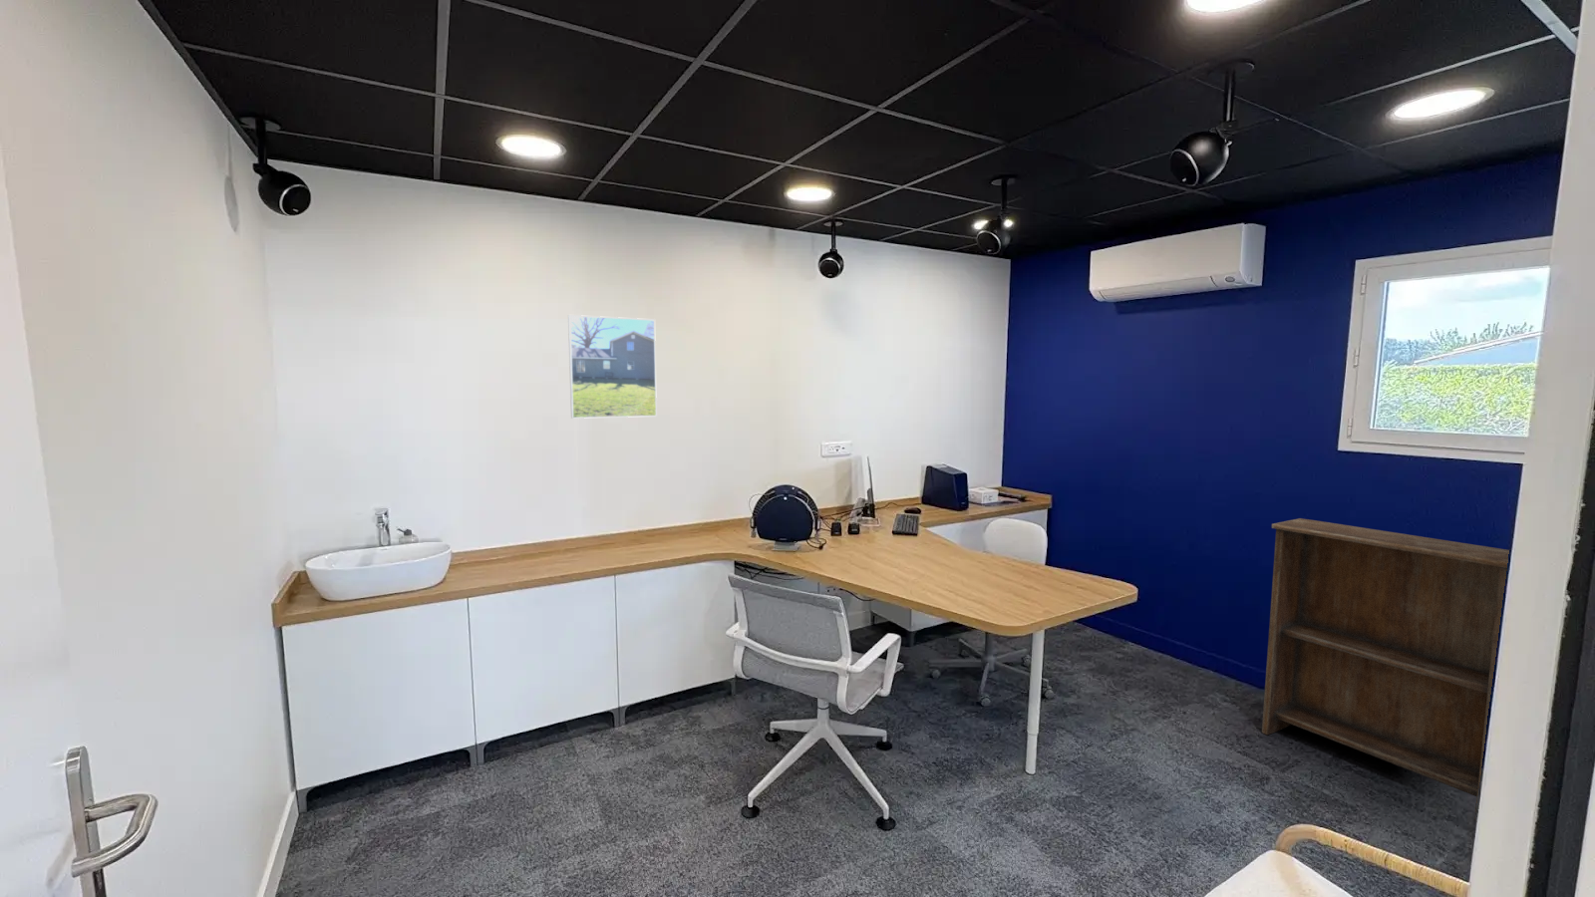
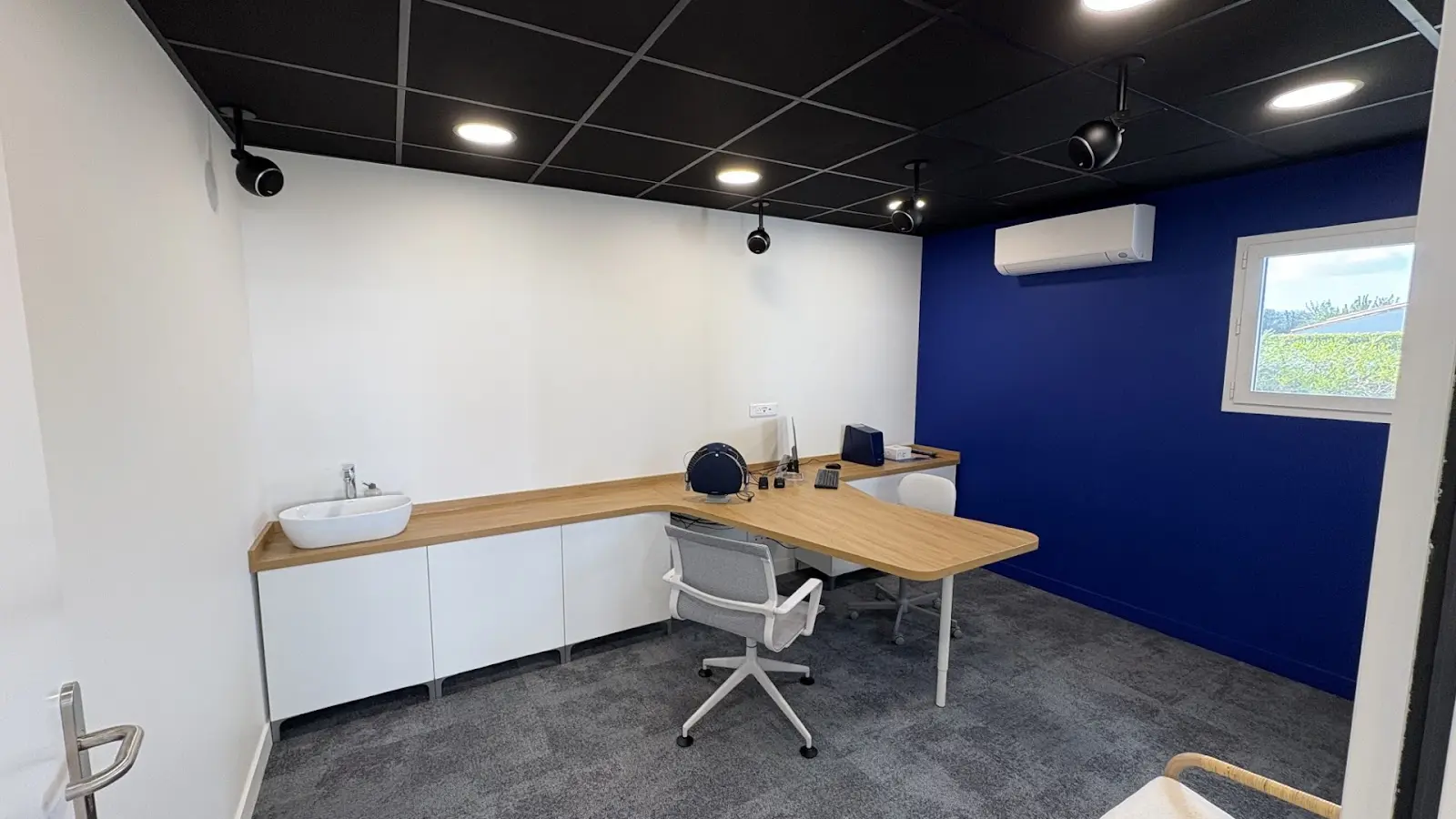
- bookshelf [1261,517,1511,821]
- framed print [567,314,658,419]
